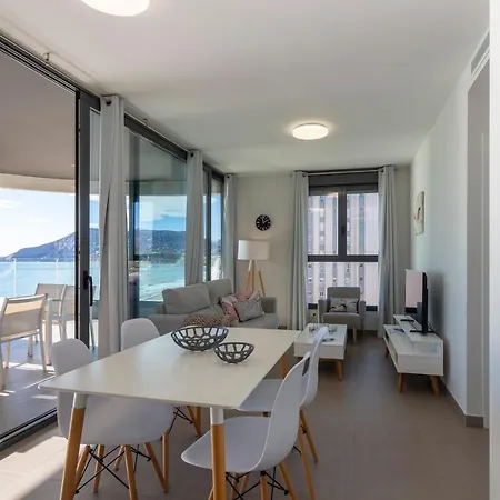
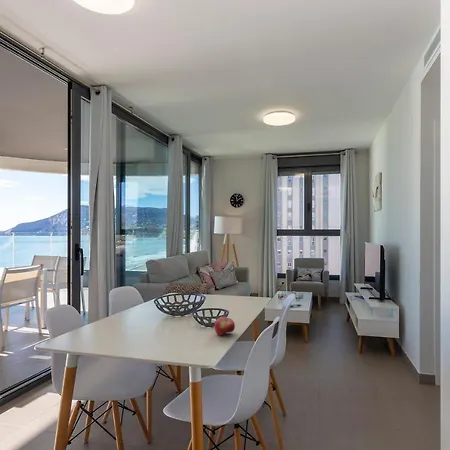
+ fruit [213,316,236,336]
